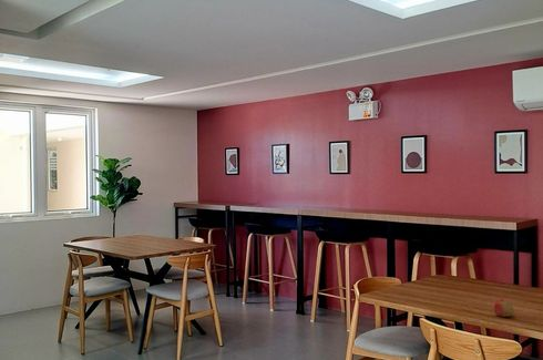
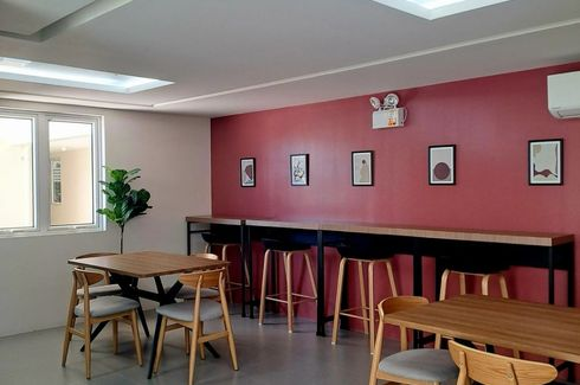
- apple [493,298,514,318]
